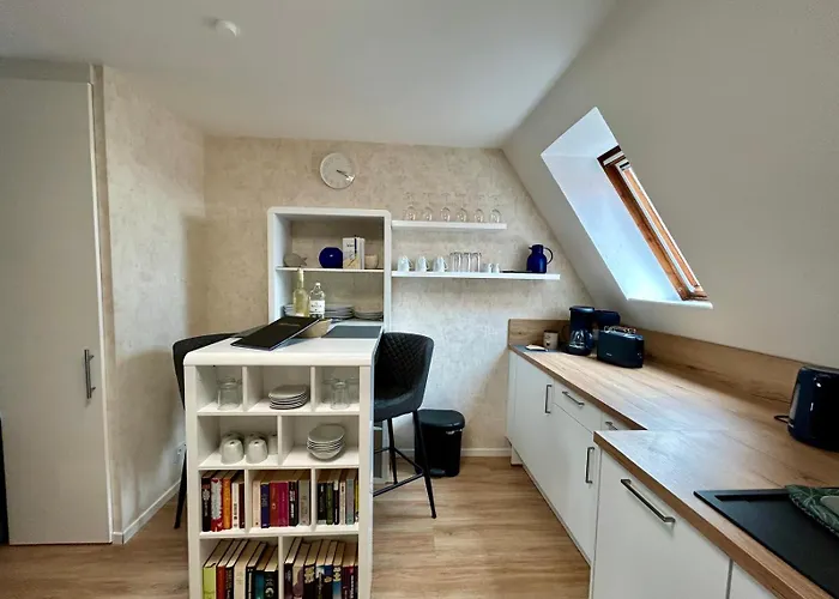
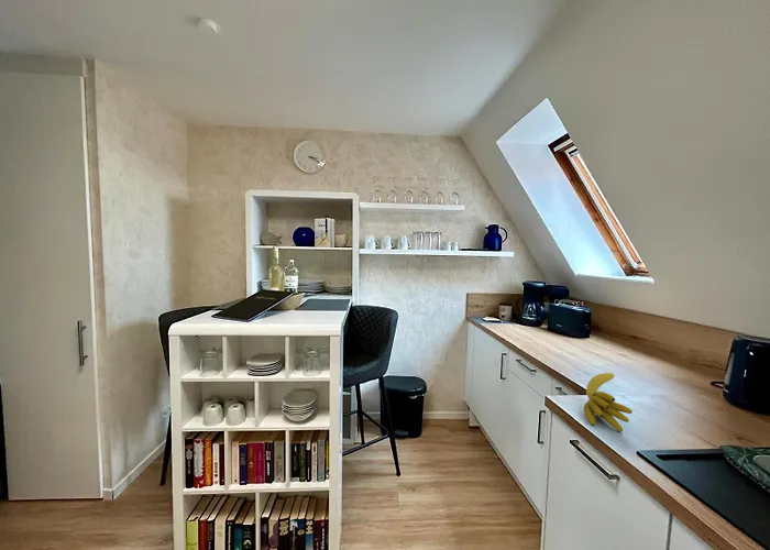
+ banana [583,372,634,433]
